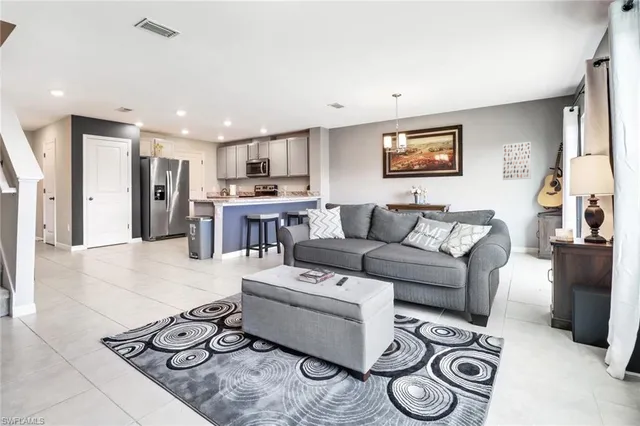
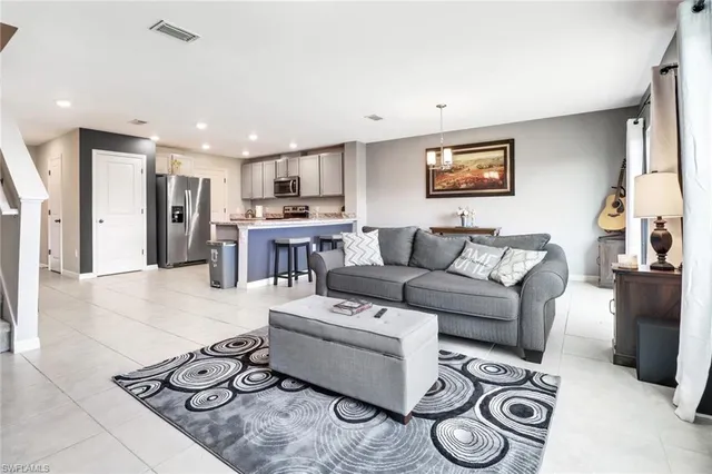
- wall art [502,141,532,181]
